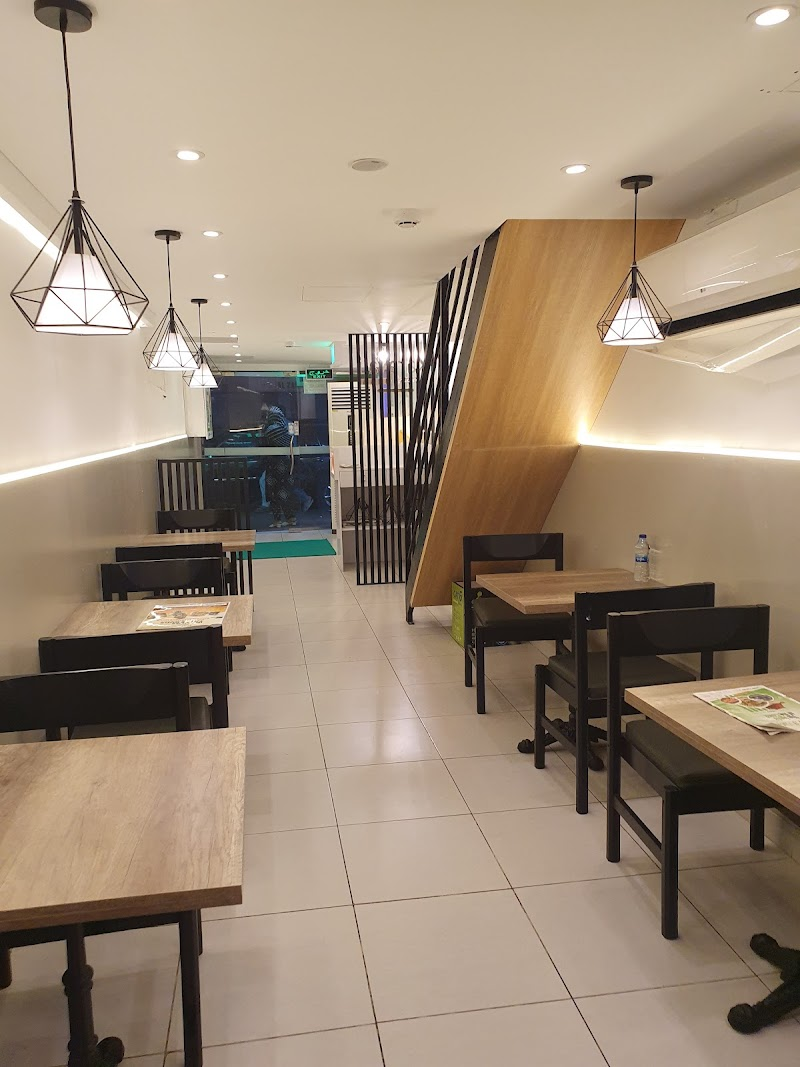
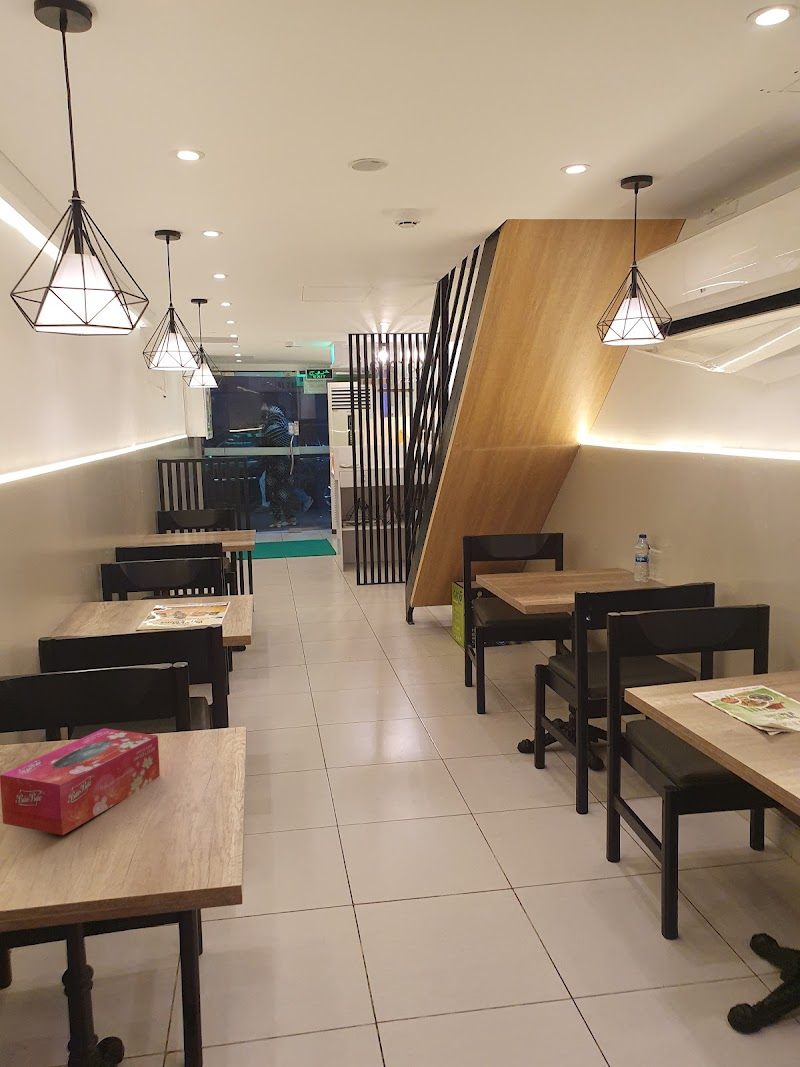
+ tissue box [0,727,161,836]
